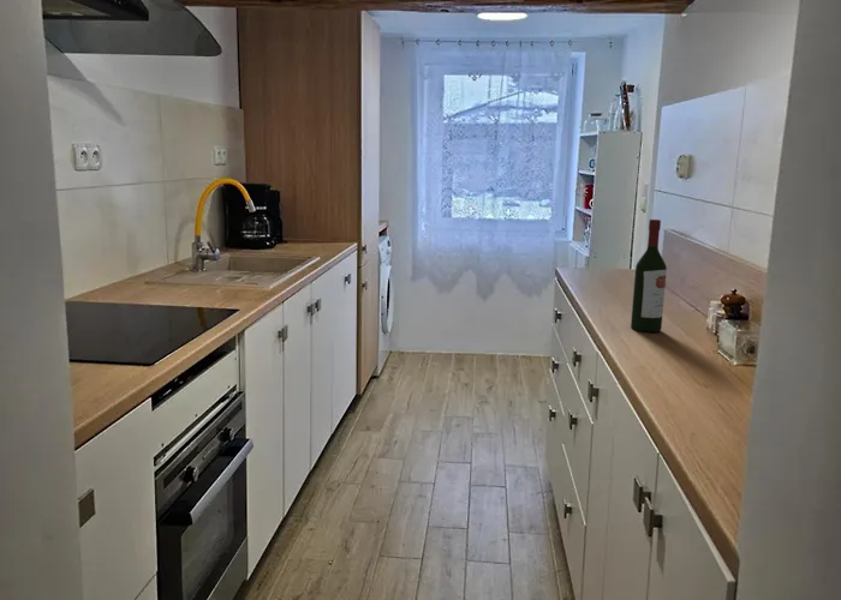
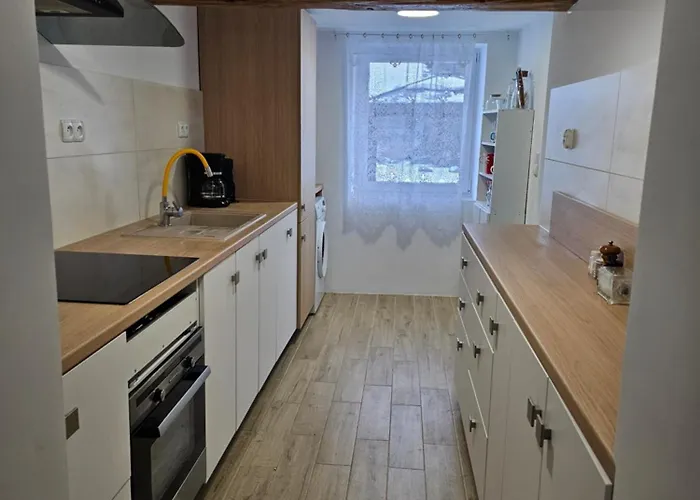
- wine bottle [630,218,668,334]
